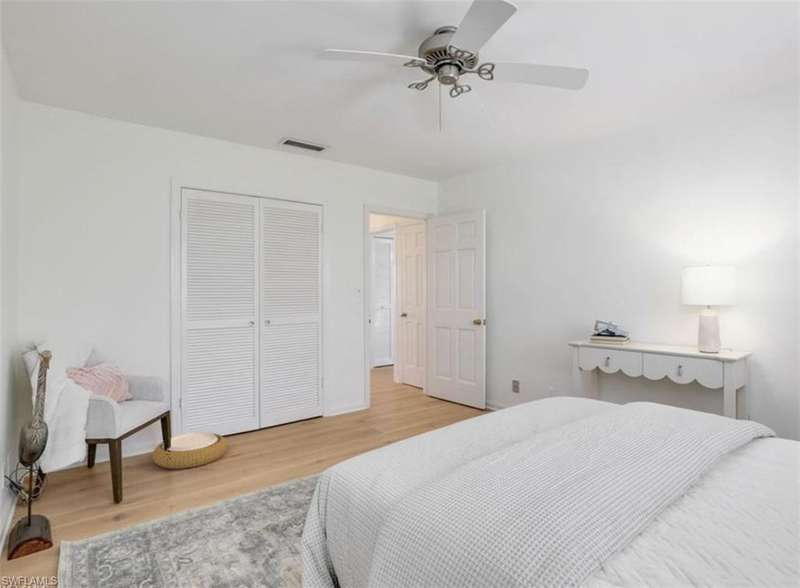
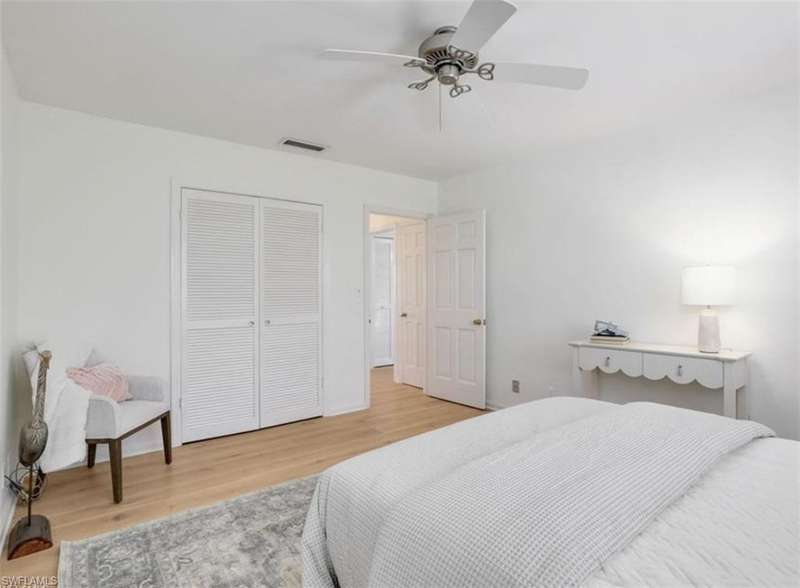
- woven basket [152,432,228,470]
